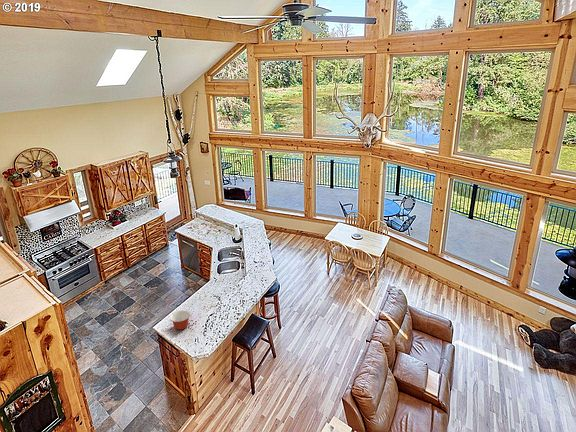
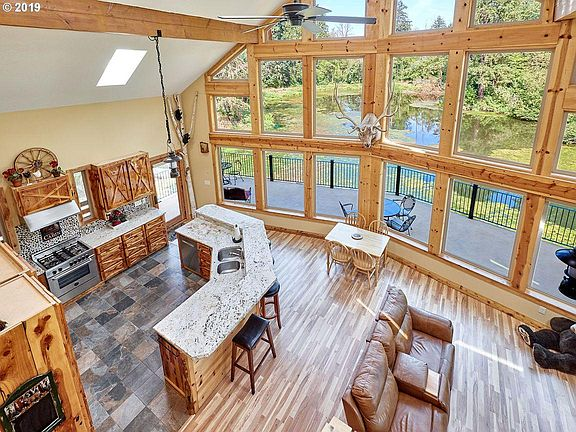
- mixing bowl [169,310,191,331]
